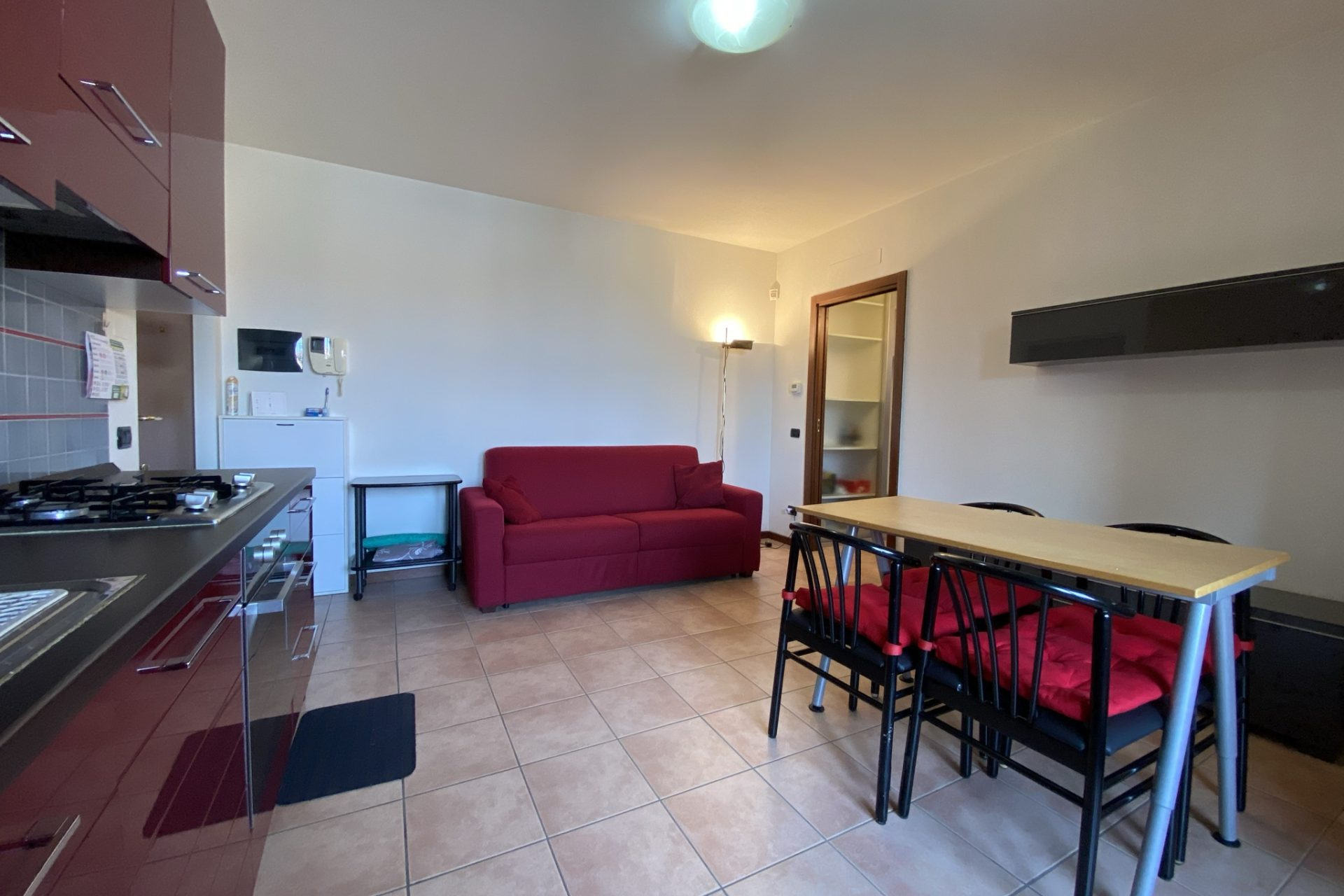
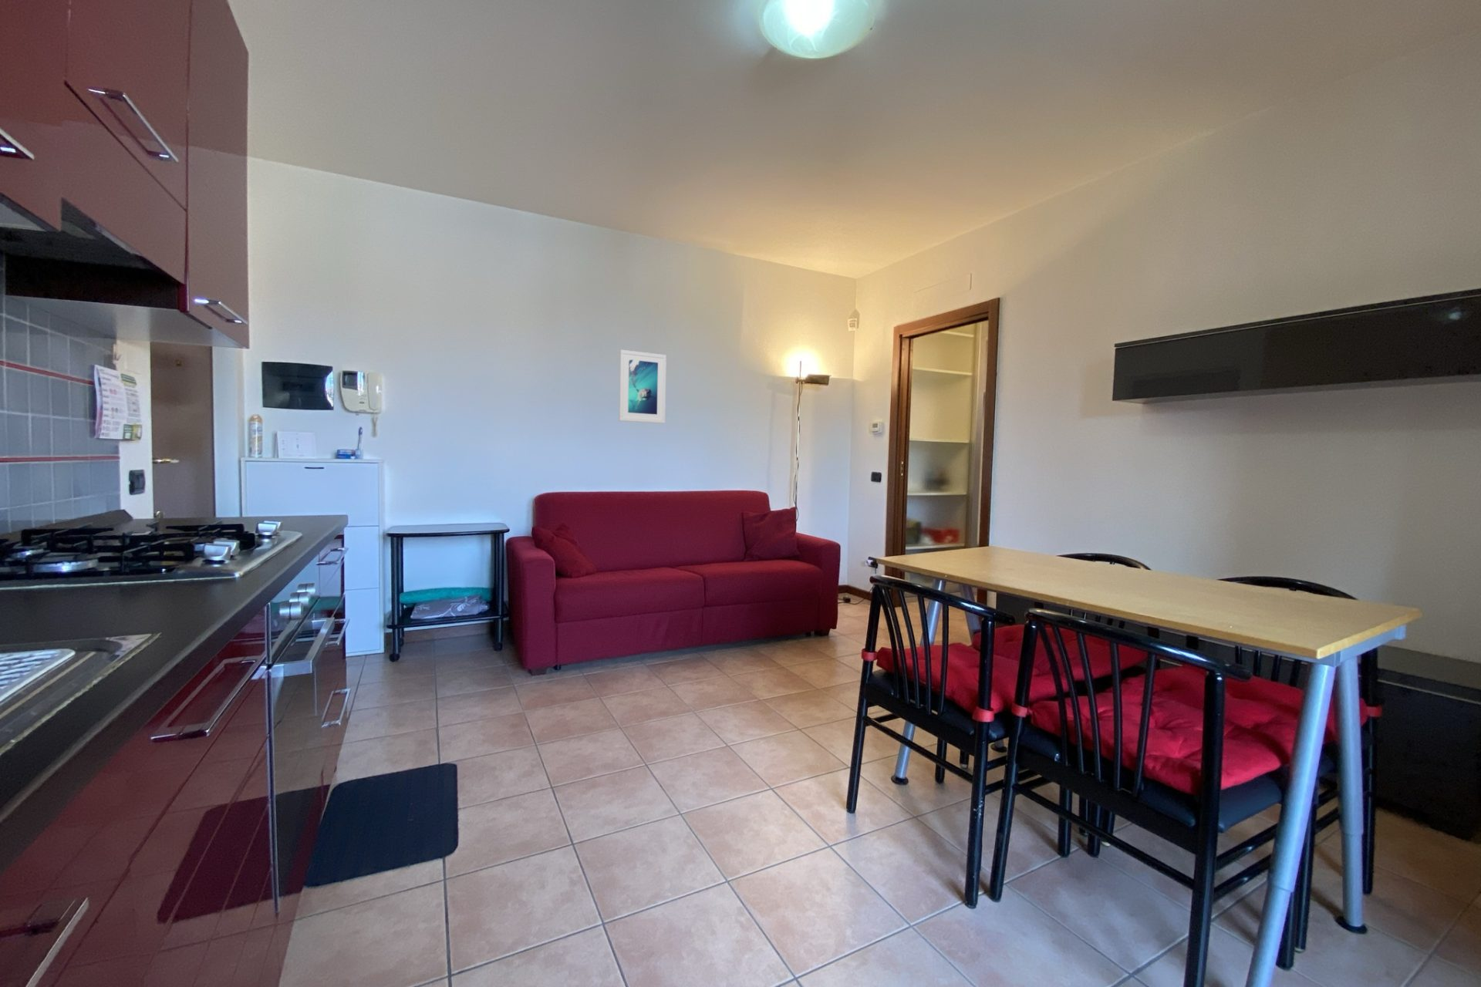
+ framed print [618,349,667,424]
